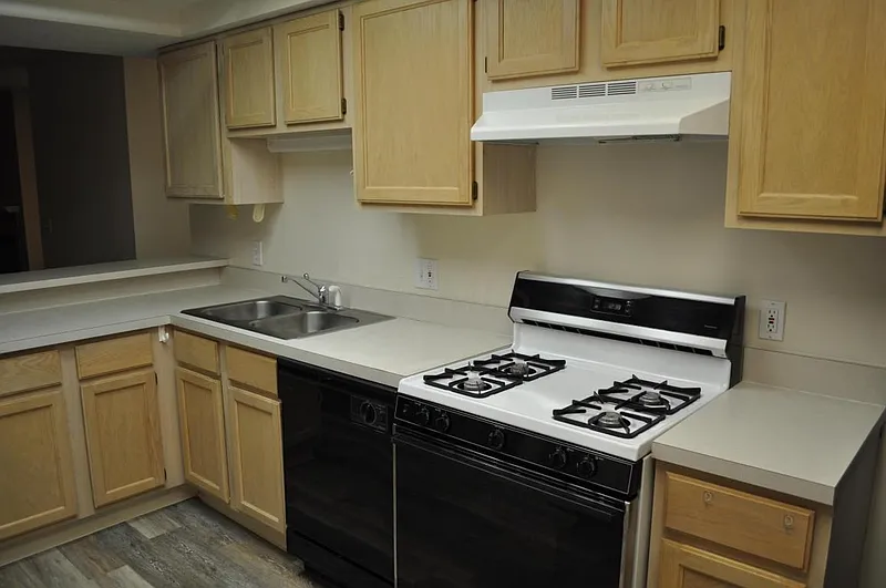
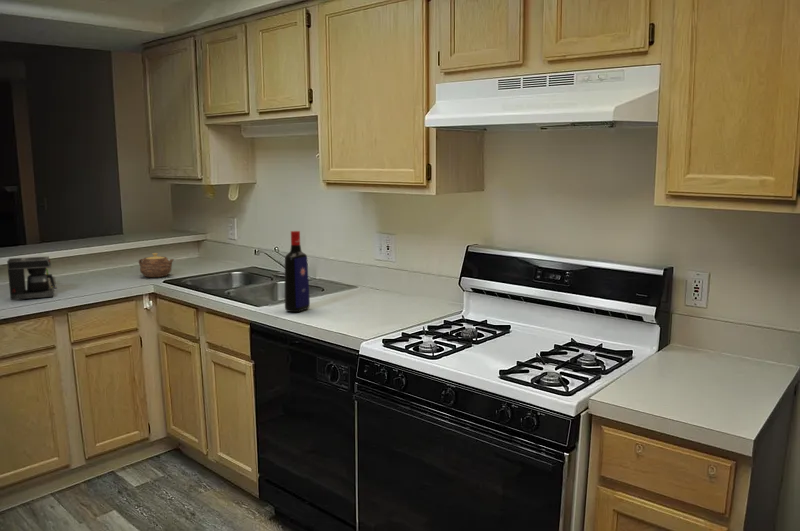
+ teapot [138,252,175,278]
+ liquor bottle [284,230,311,313]
+ coffee maker [6,255,58,301]
